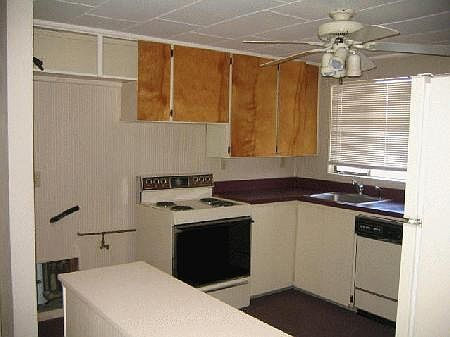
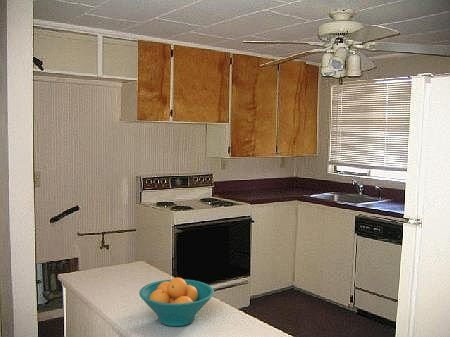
+ fruit bowl [138,277,215,327]
